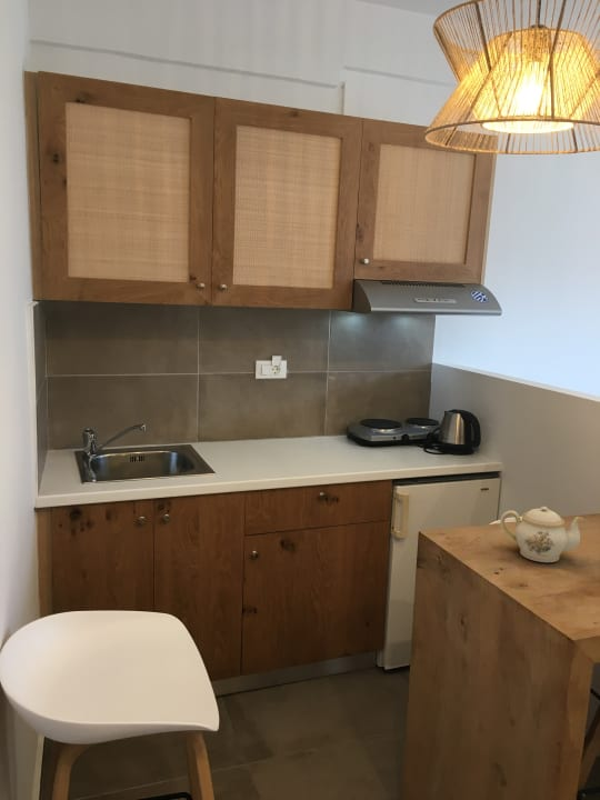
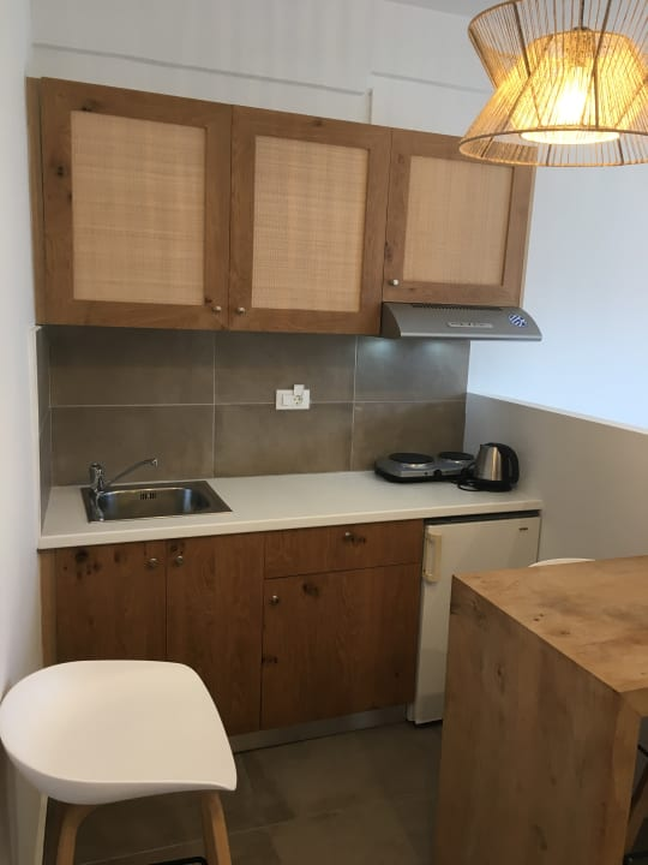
- teapot [499,506,584,563]
